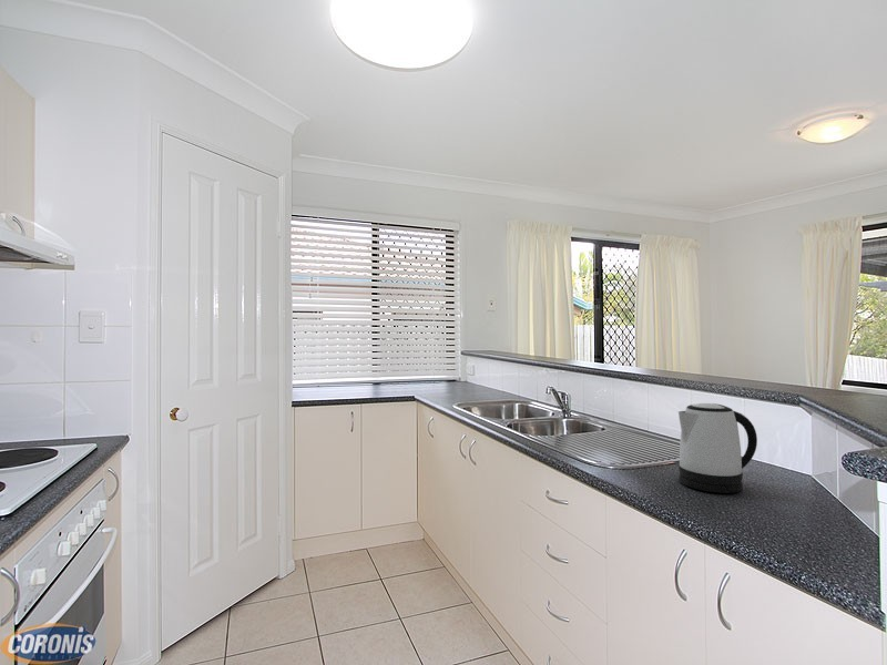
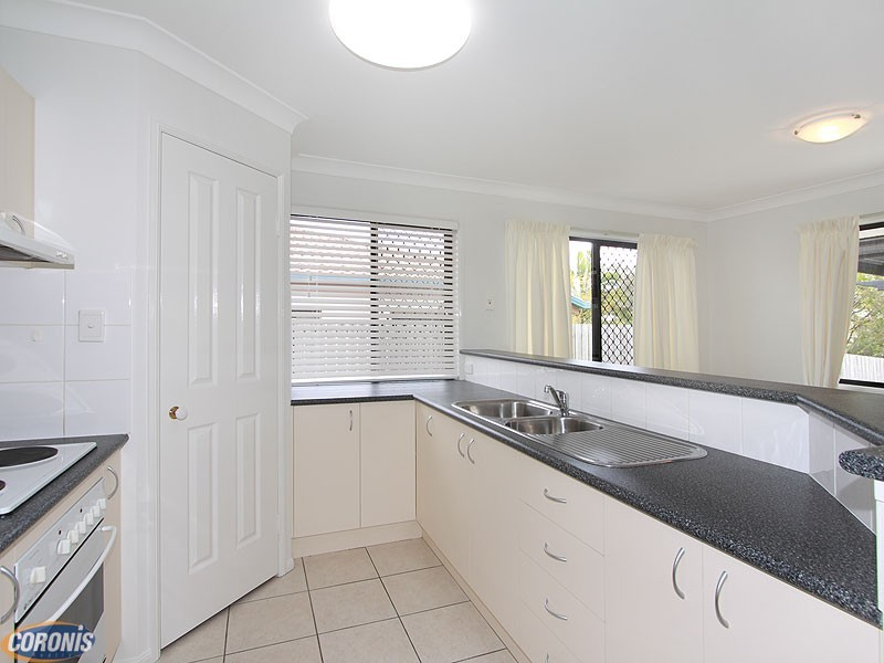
- kettle [677,402,758,494]
